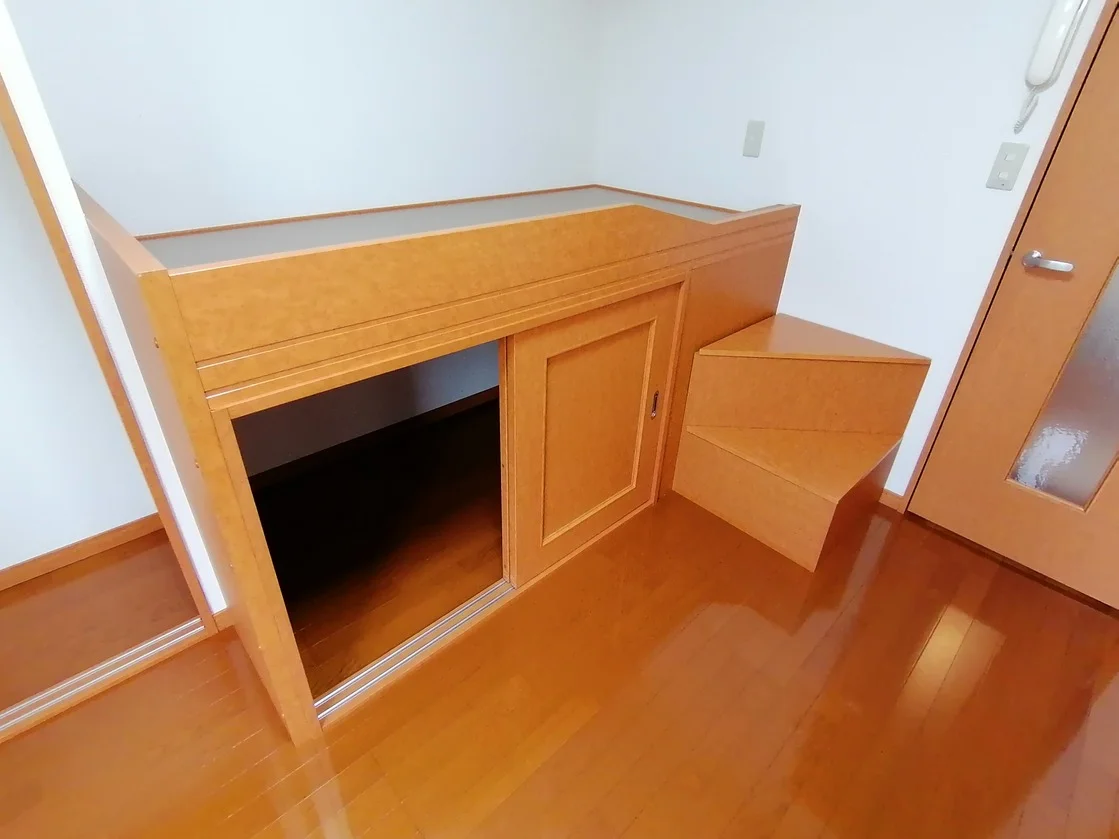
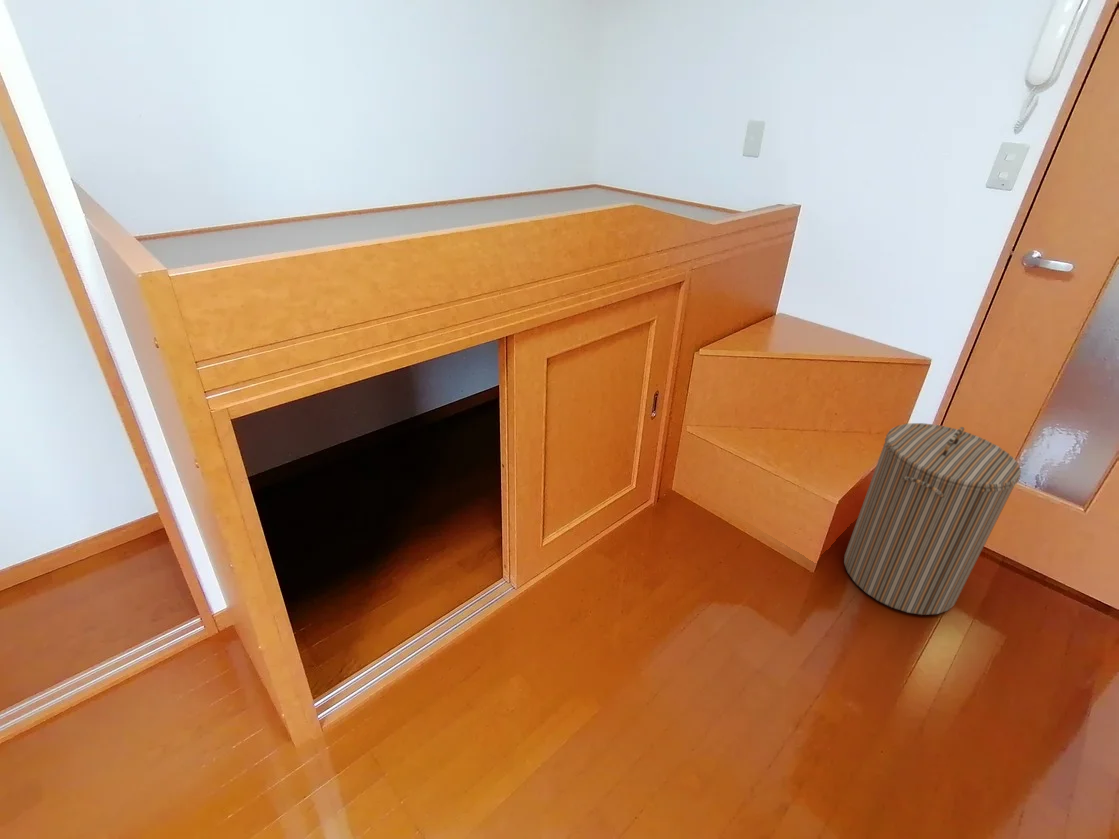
+ laundry hamper [843,422,1022,616]
